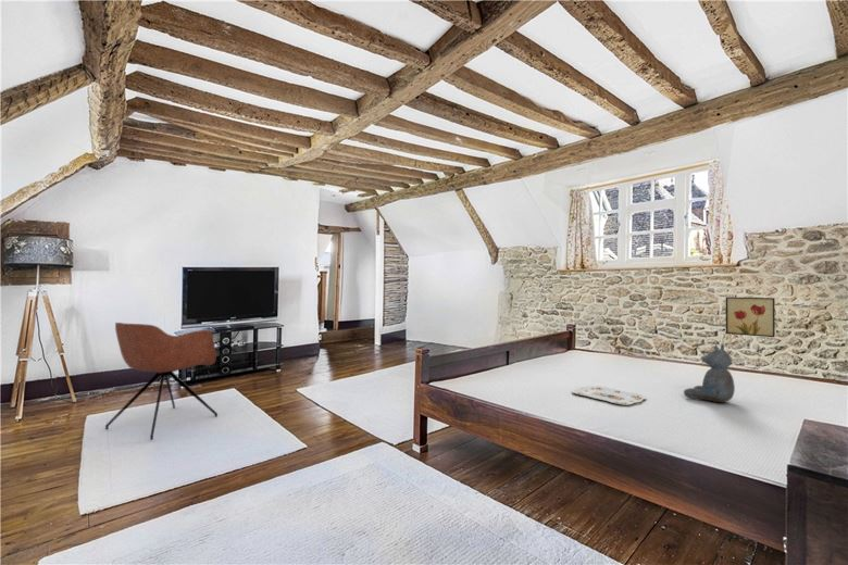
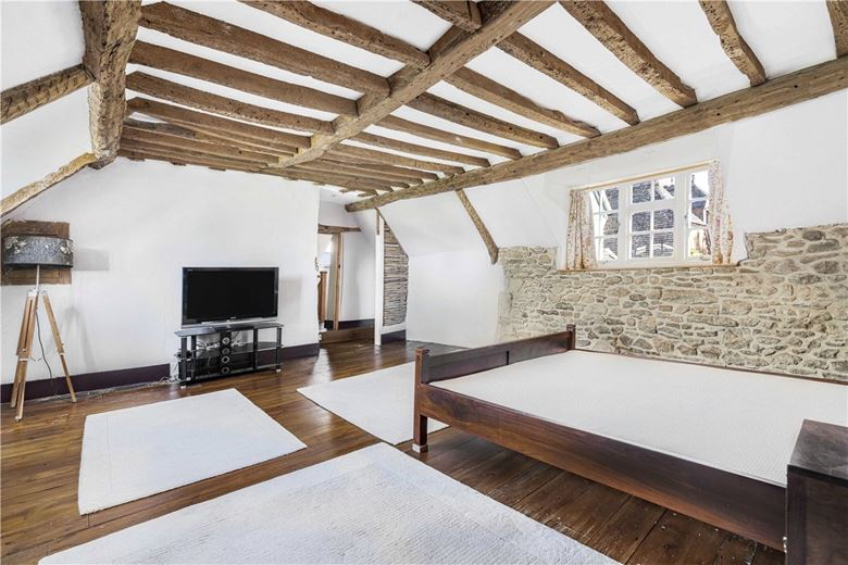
- serving tray [571,385,648,406]
- armchair [104,322,219,441]
- stuffed bear [683,342,736,403]
- wall art [725,297,776,338]
